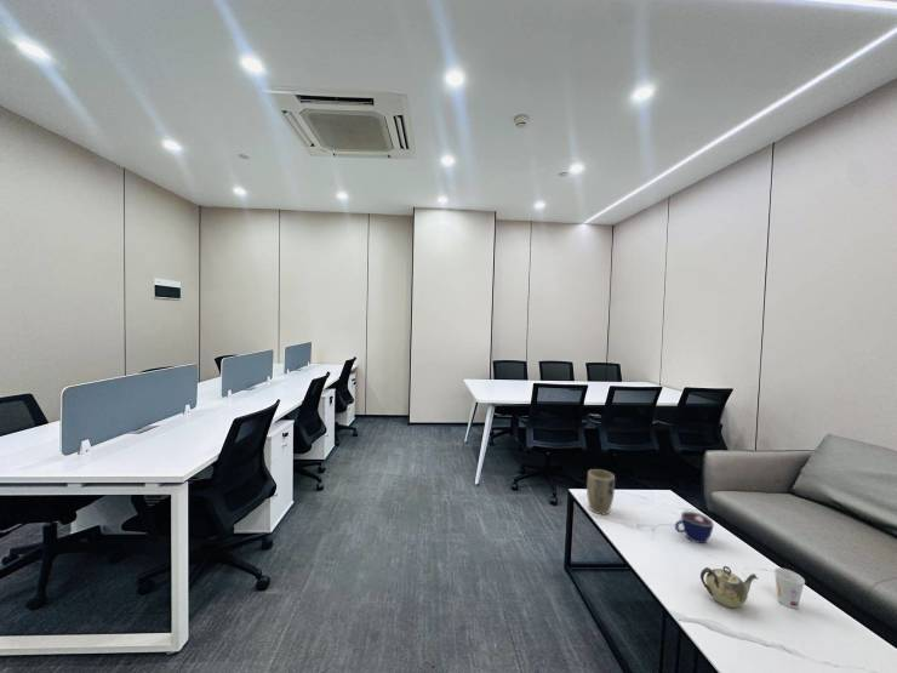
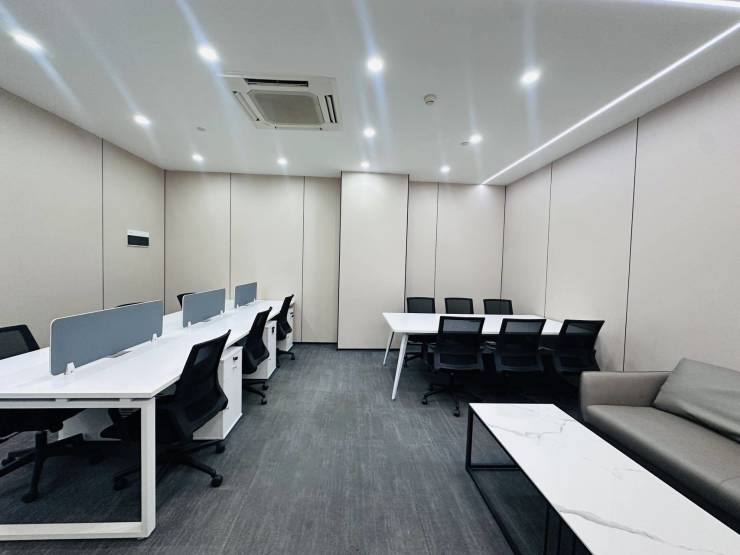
- plant pot [585,468,616,515]
- cup [674,511,715,544]
- teapot [699,565,760,609]
- cup [773,566,806,610]
